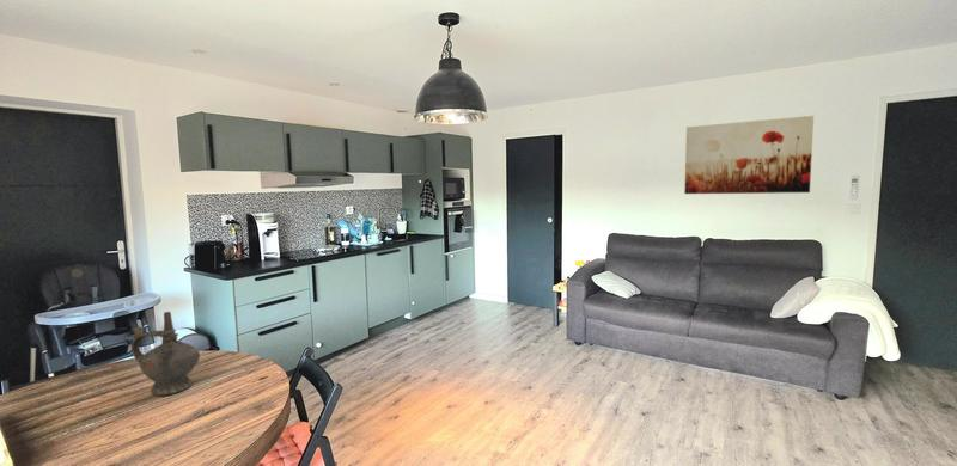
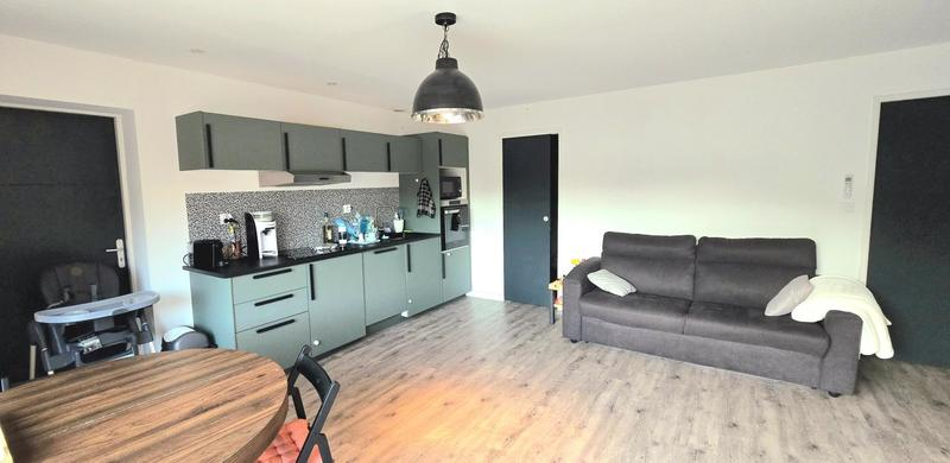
- wall art [683,115,815,195]
- ceremonial vessel [129,311,201,397]
